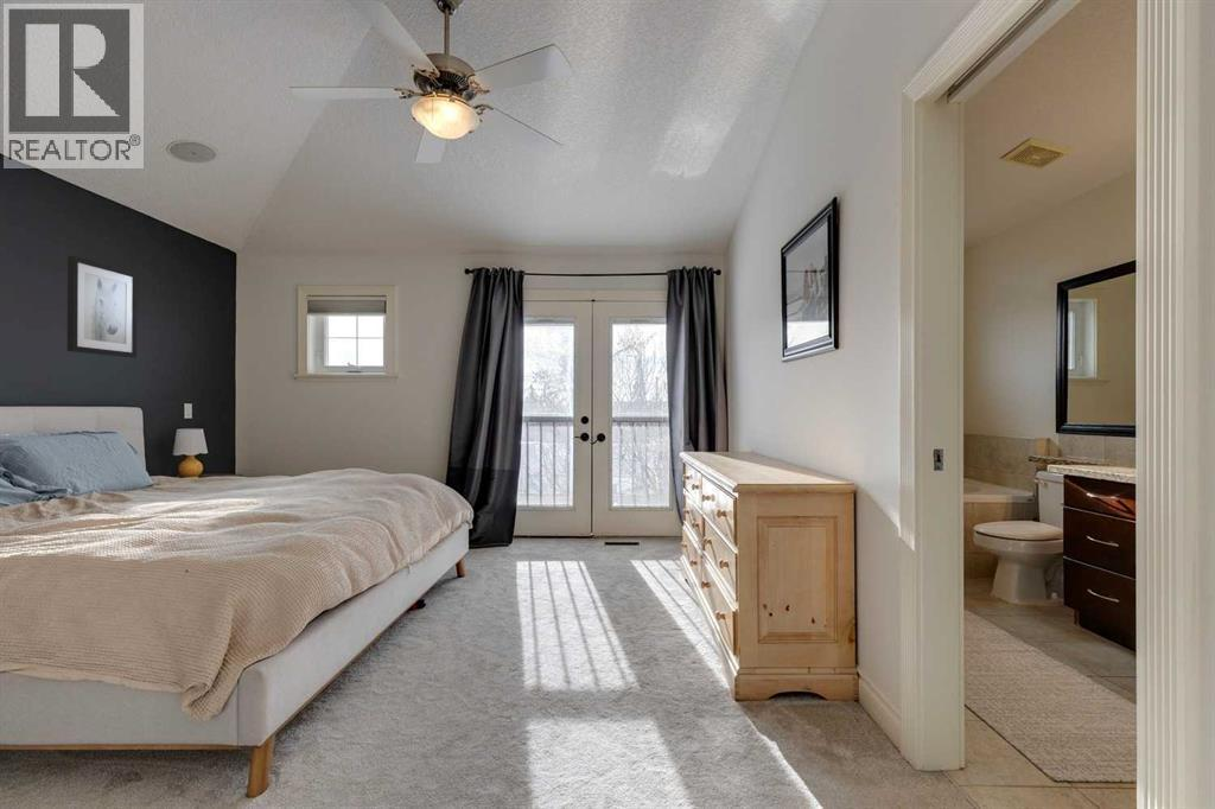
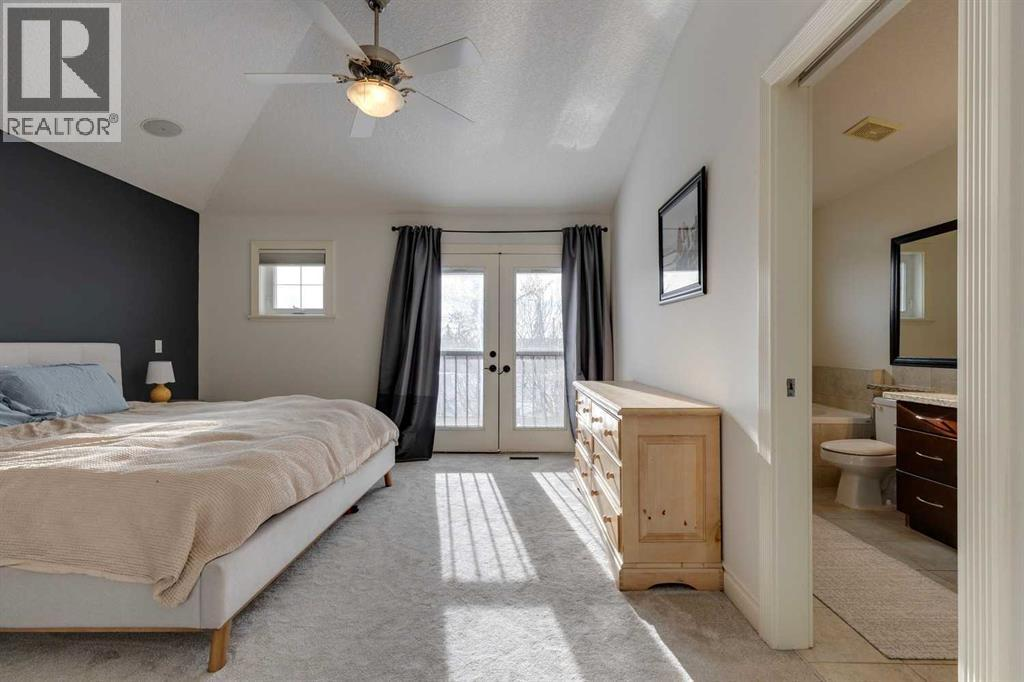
- wall art [66,255,139,359]
